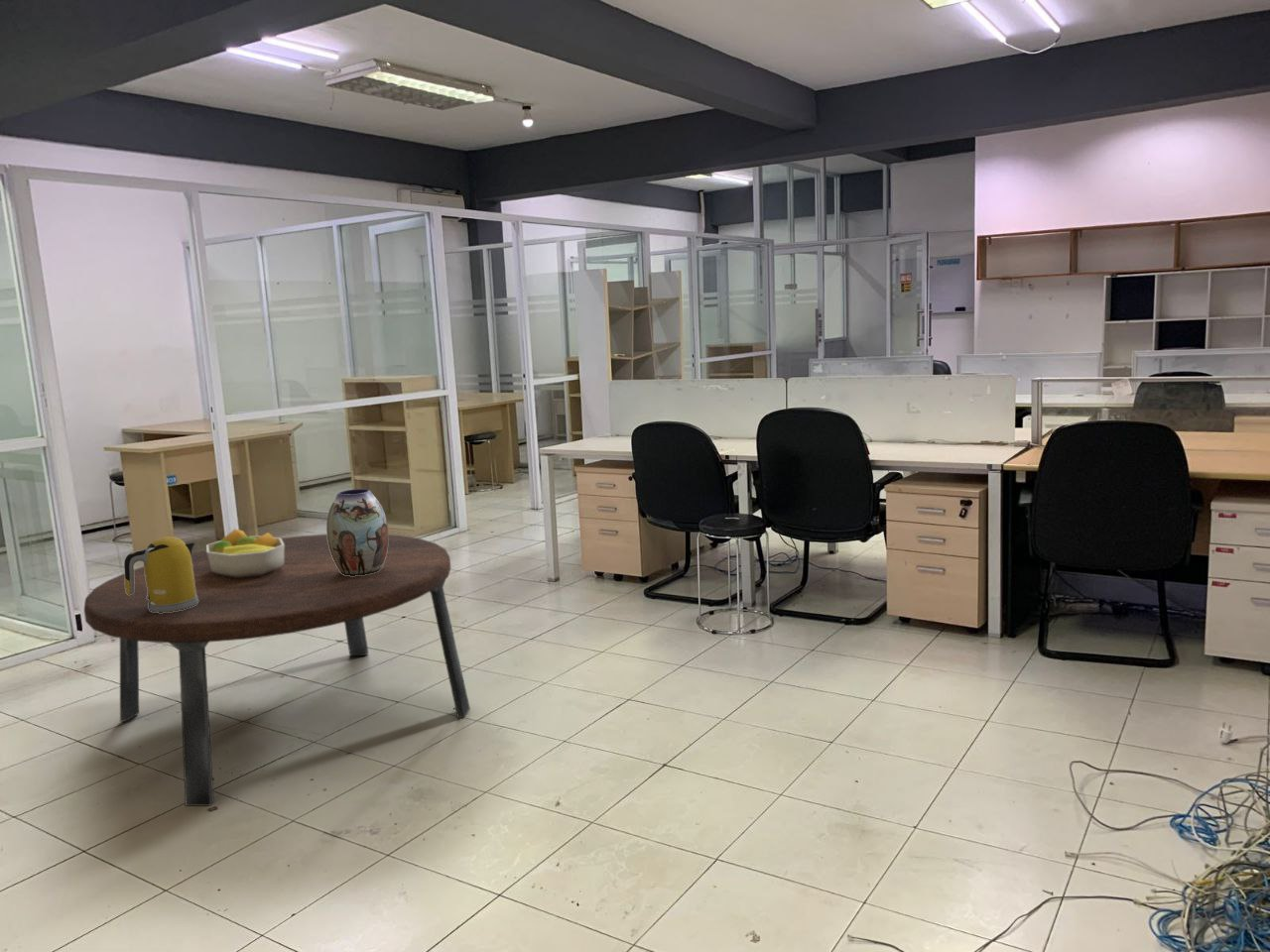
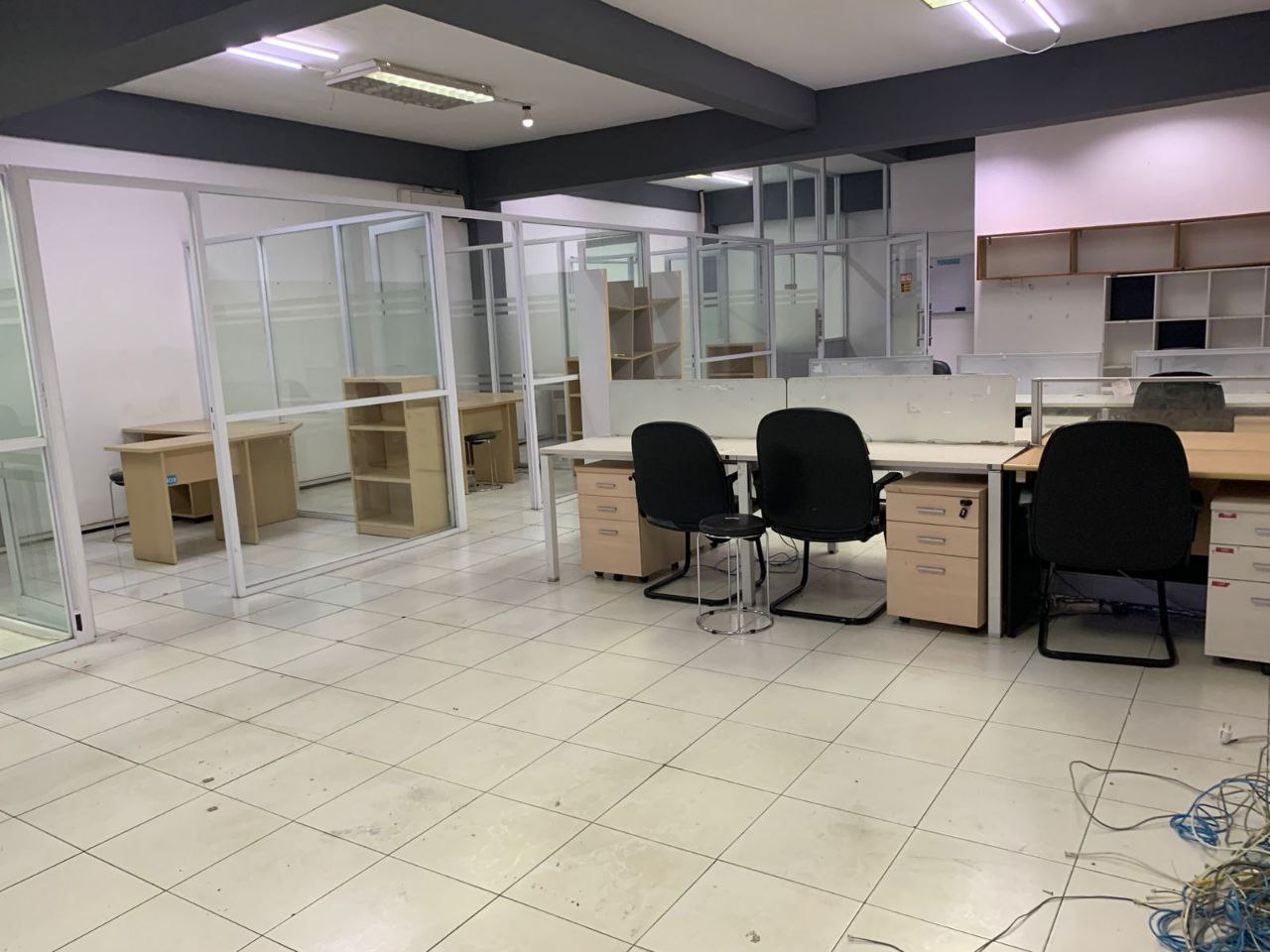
- vase [325,488,389,576]
- kettle [123,535,198,613]
- dining table [83,534,471,807]
- fruit bowl [205,528,284,578]
